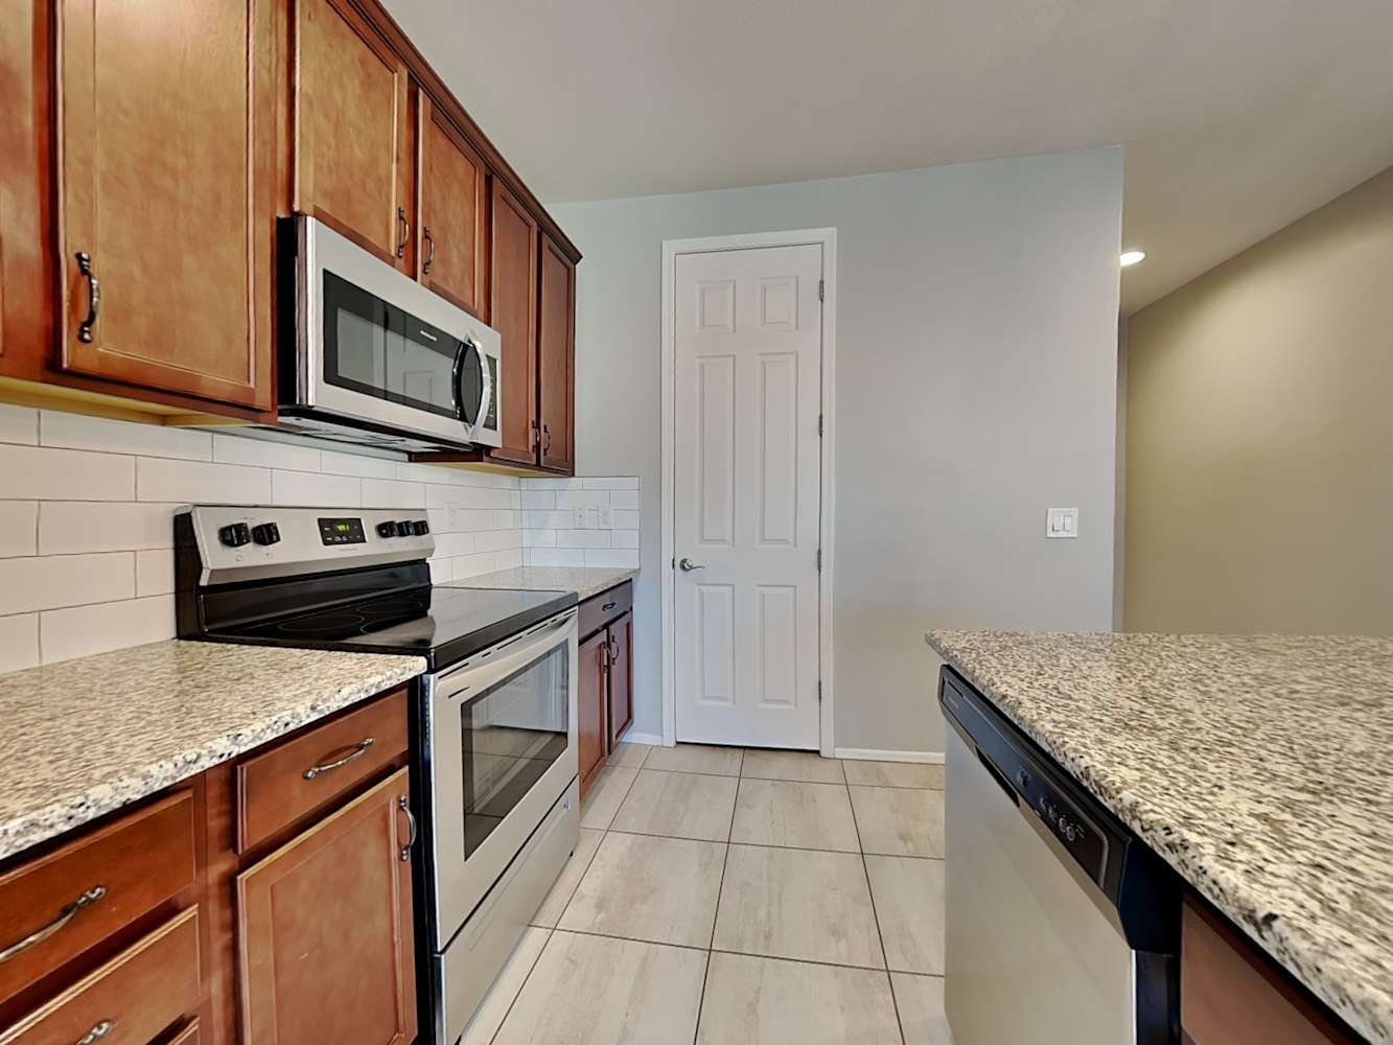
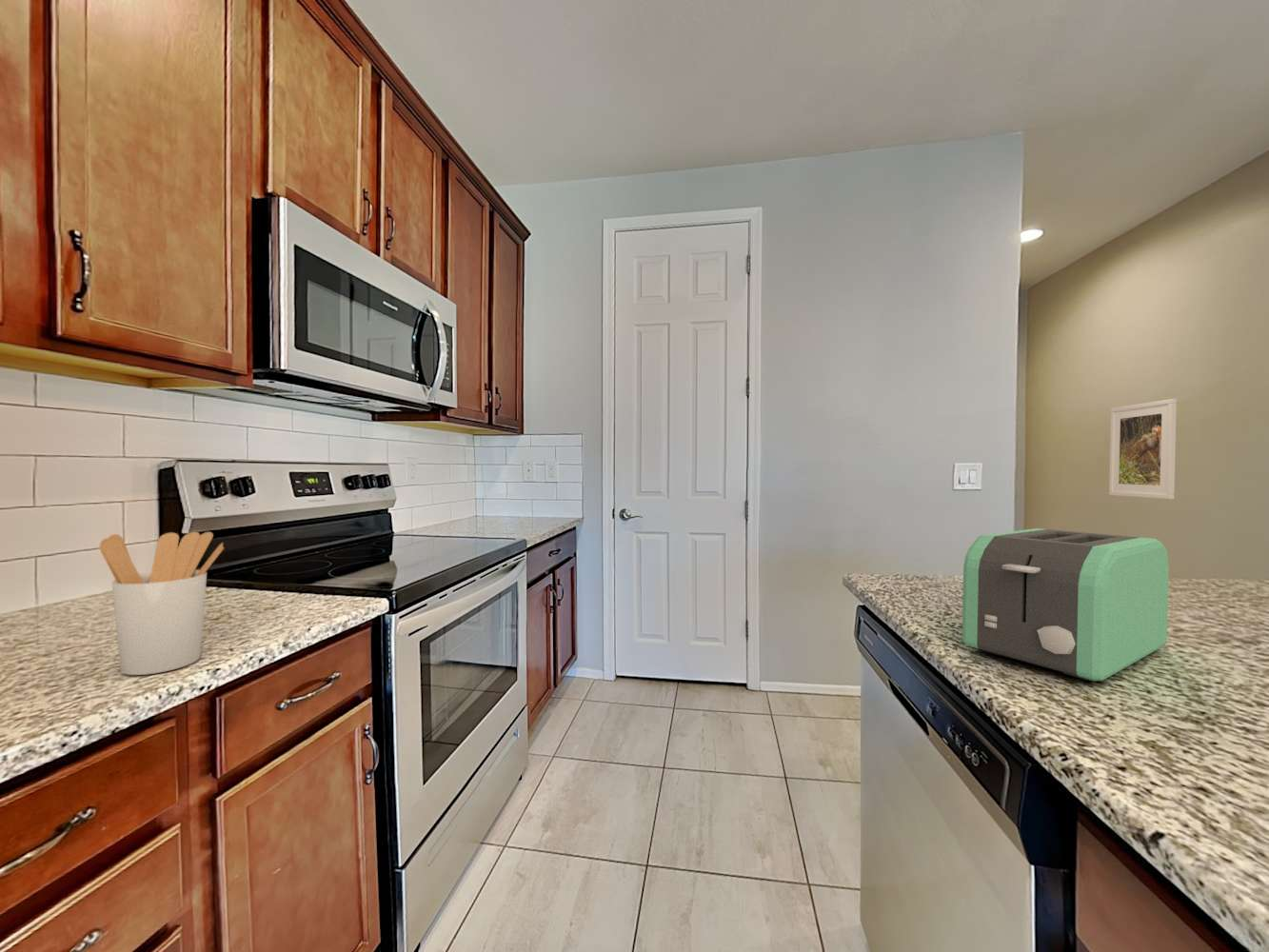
+ toaster [962,527,1170,683]
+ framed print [1108,398,1178,500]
+ utensil holder [99,531,226,676]
